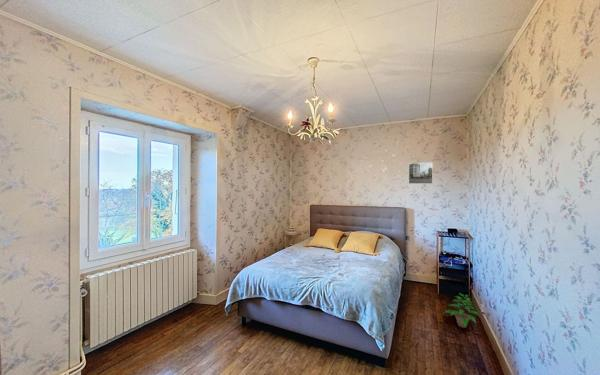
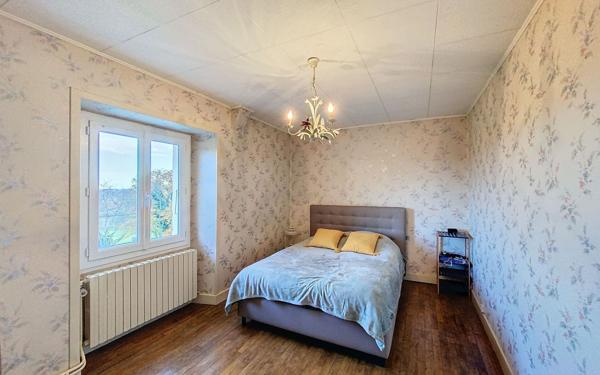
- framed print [408,161,434,185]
- potted plant [443,292,481,329]
